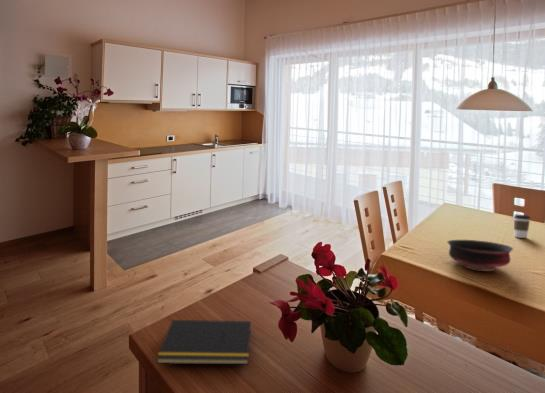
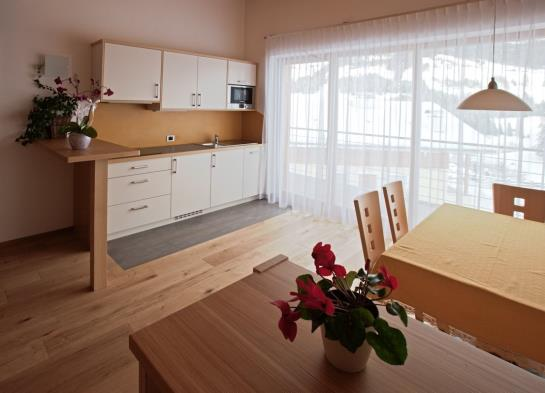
- notepad [156,319,252,365]
- coffee cup [513,214,531,239]
- bowl [446,239,514,272]
